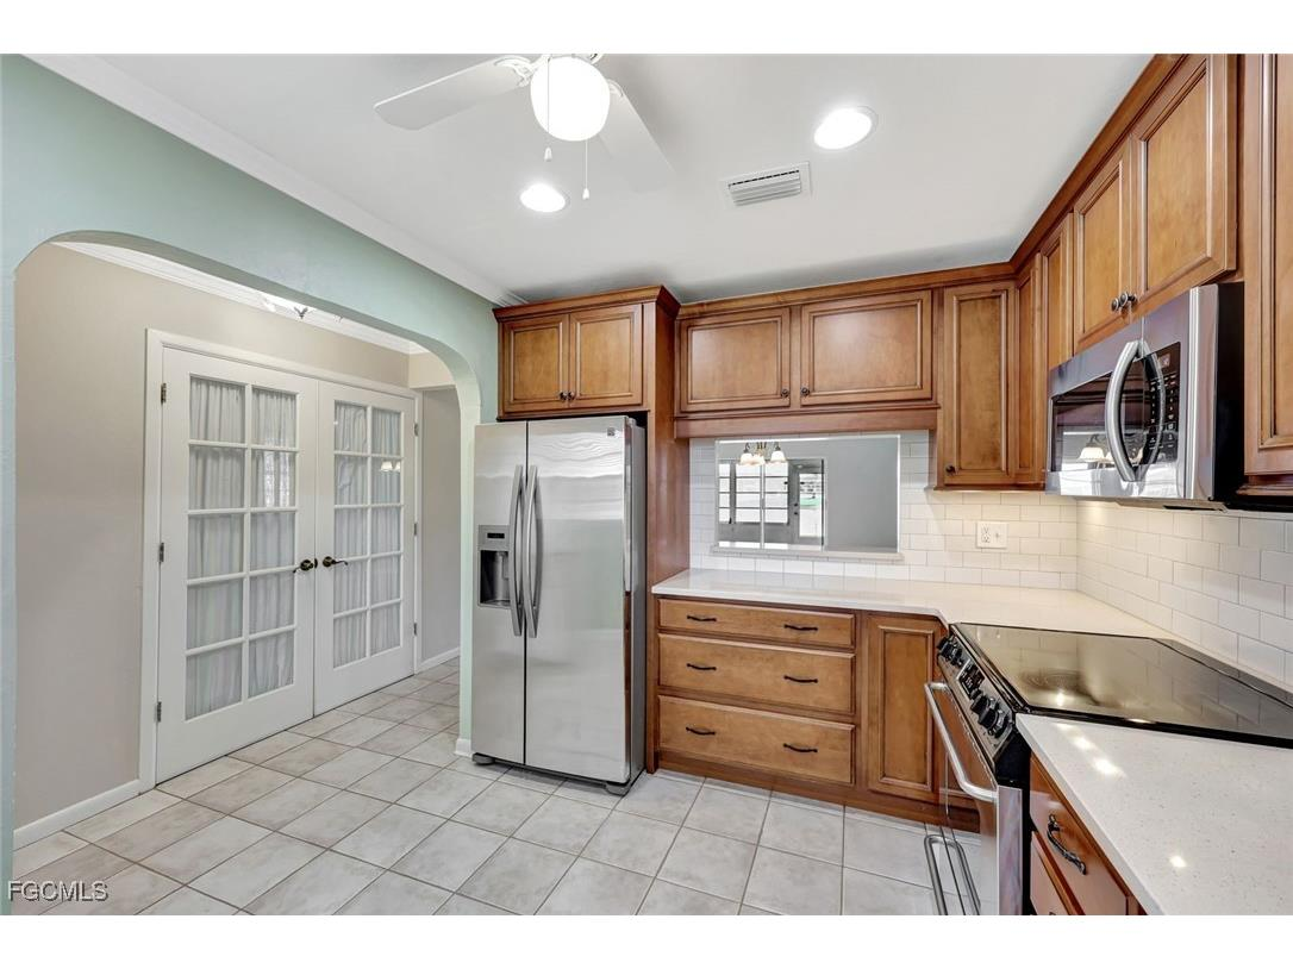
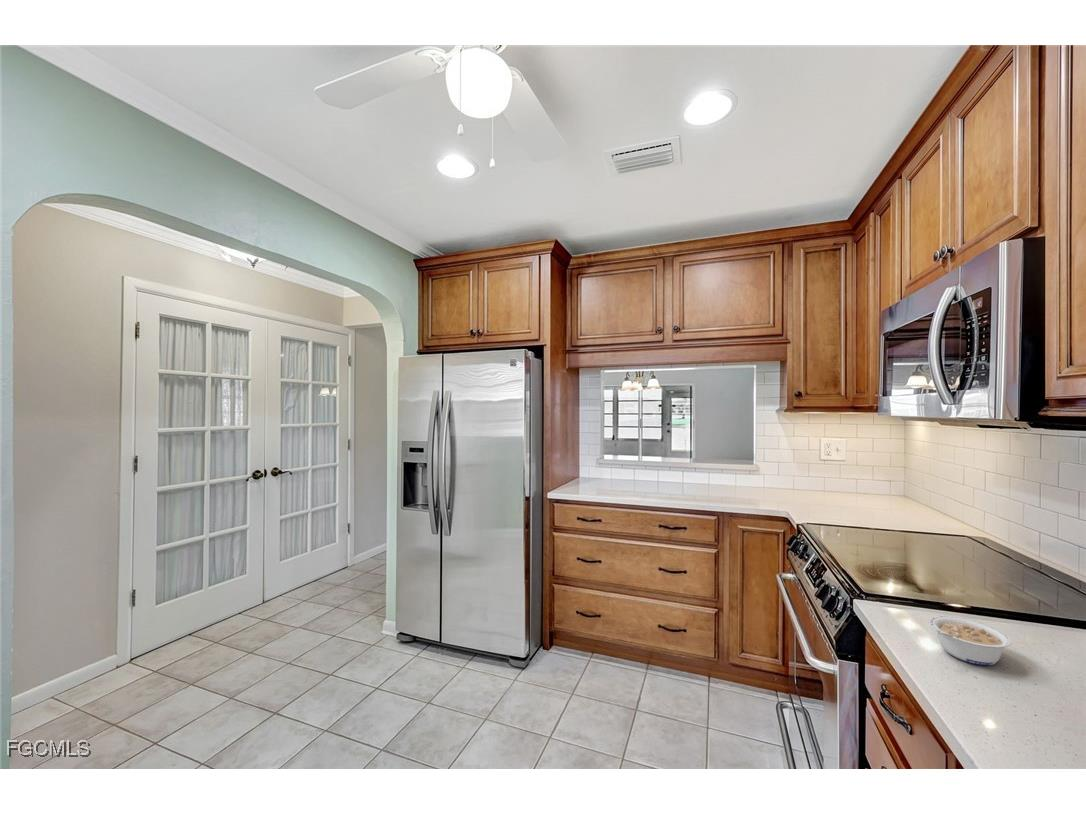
+ legume [929,615,1012,666]
